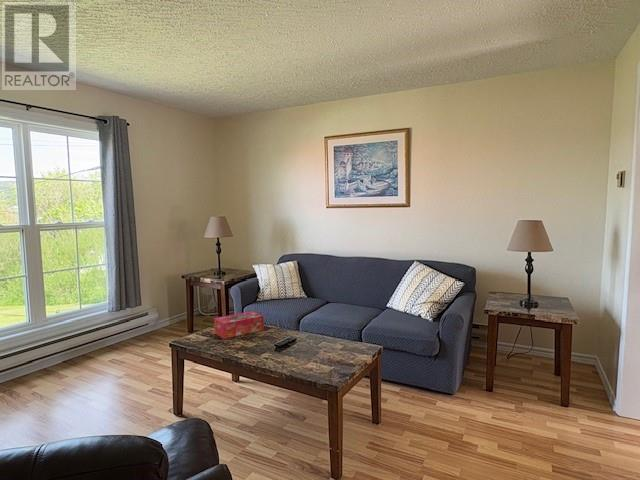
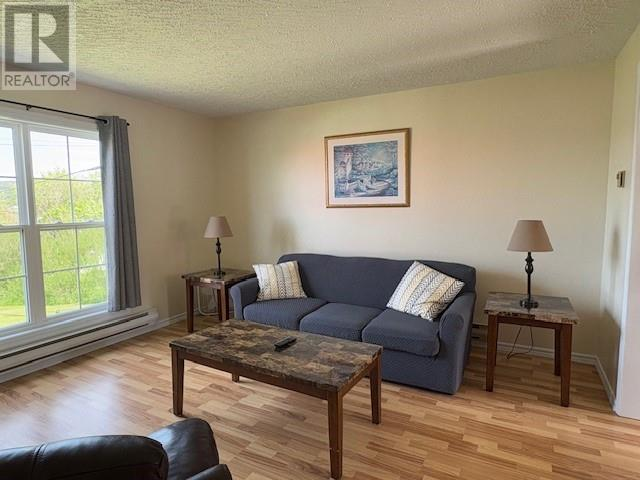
- tissue box [213,310,265,340]
